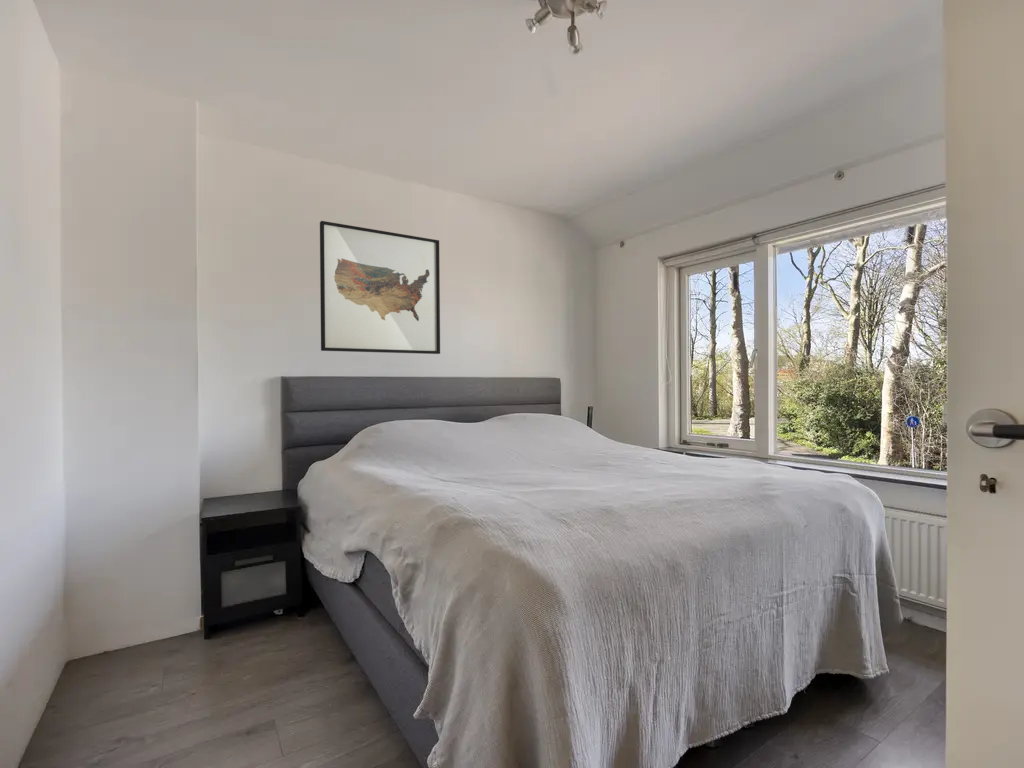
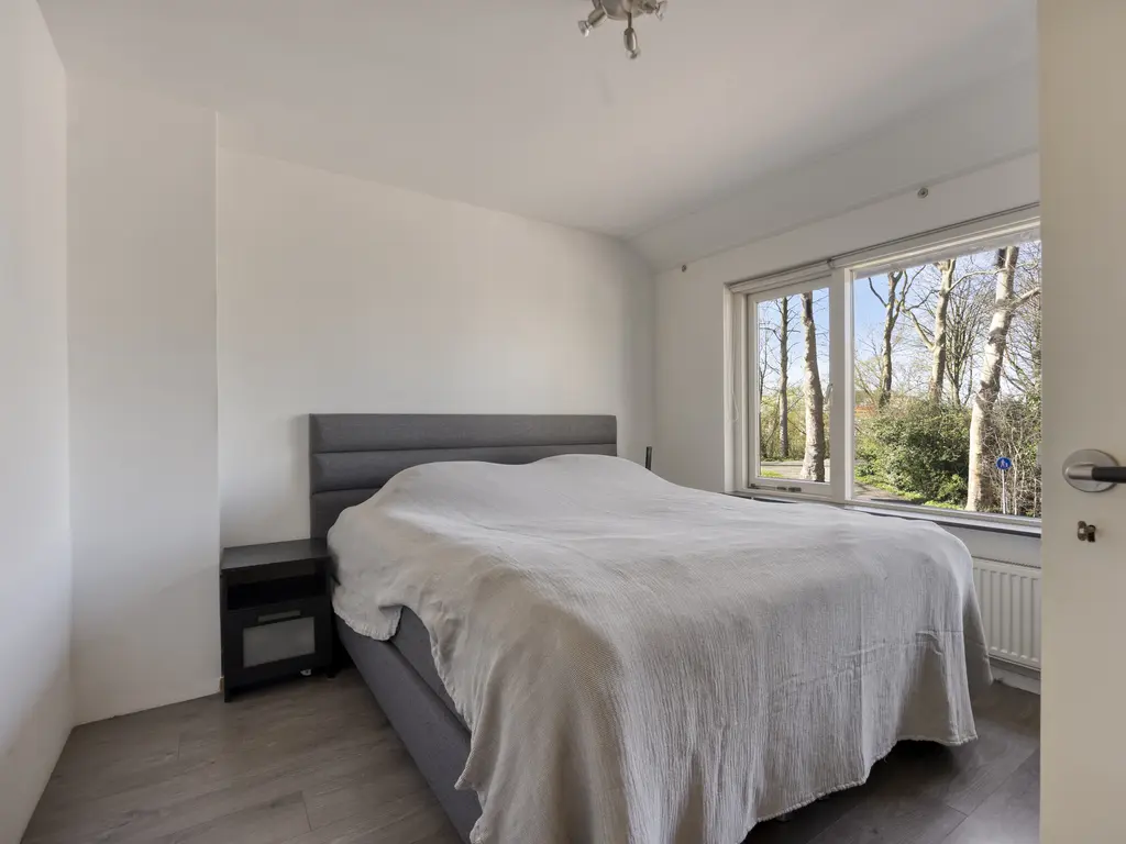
- wall art [319,220,441,355]
